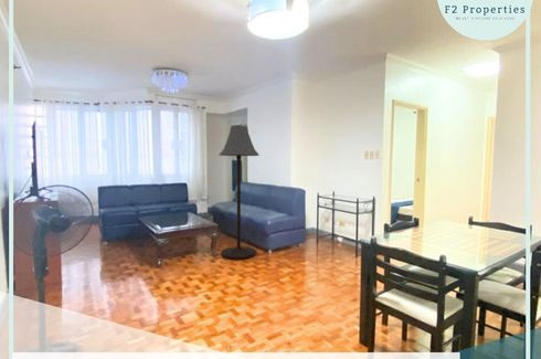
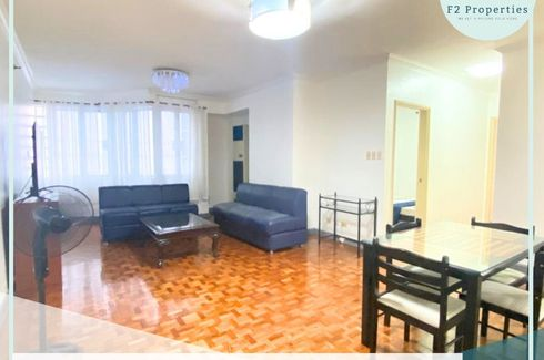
- floor lamp [218,125,261,261]
